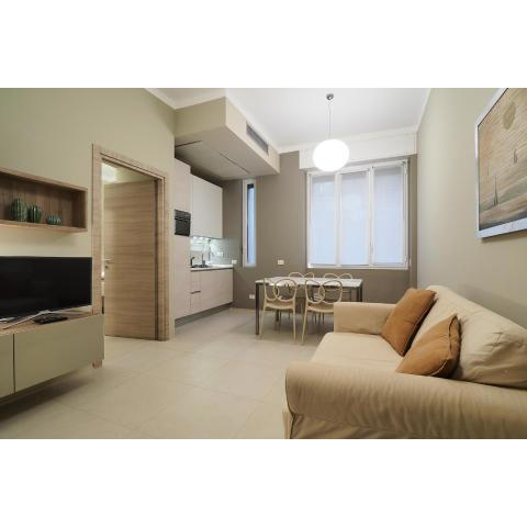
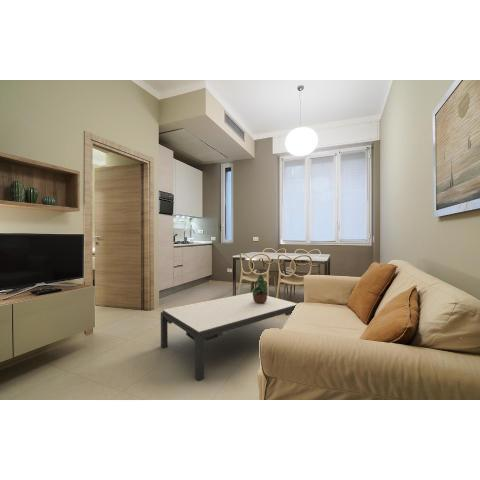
+ potted plant [251,269,270,304]
+ coffee table [160,292,298,382]
